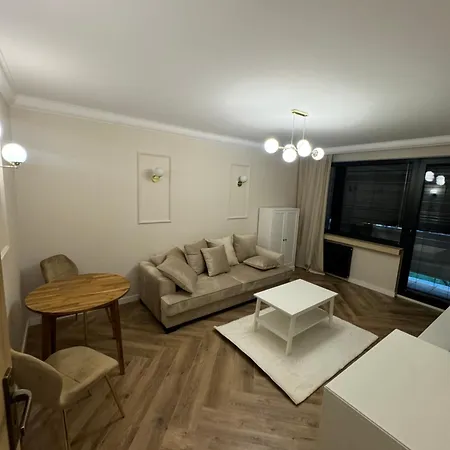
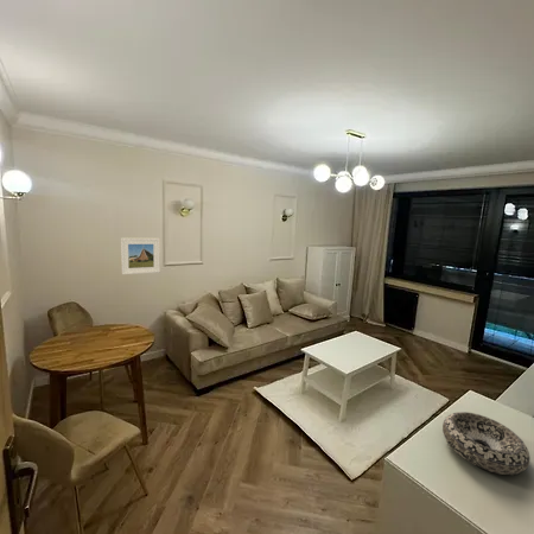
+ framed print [120,236,161,275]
+ decorative bowl [441,411,532,476]
